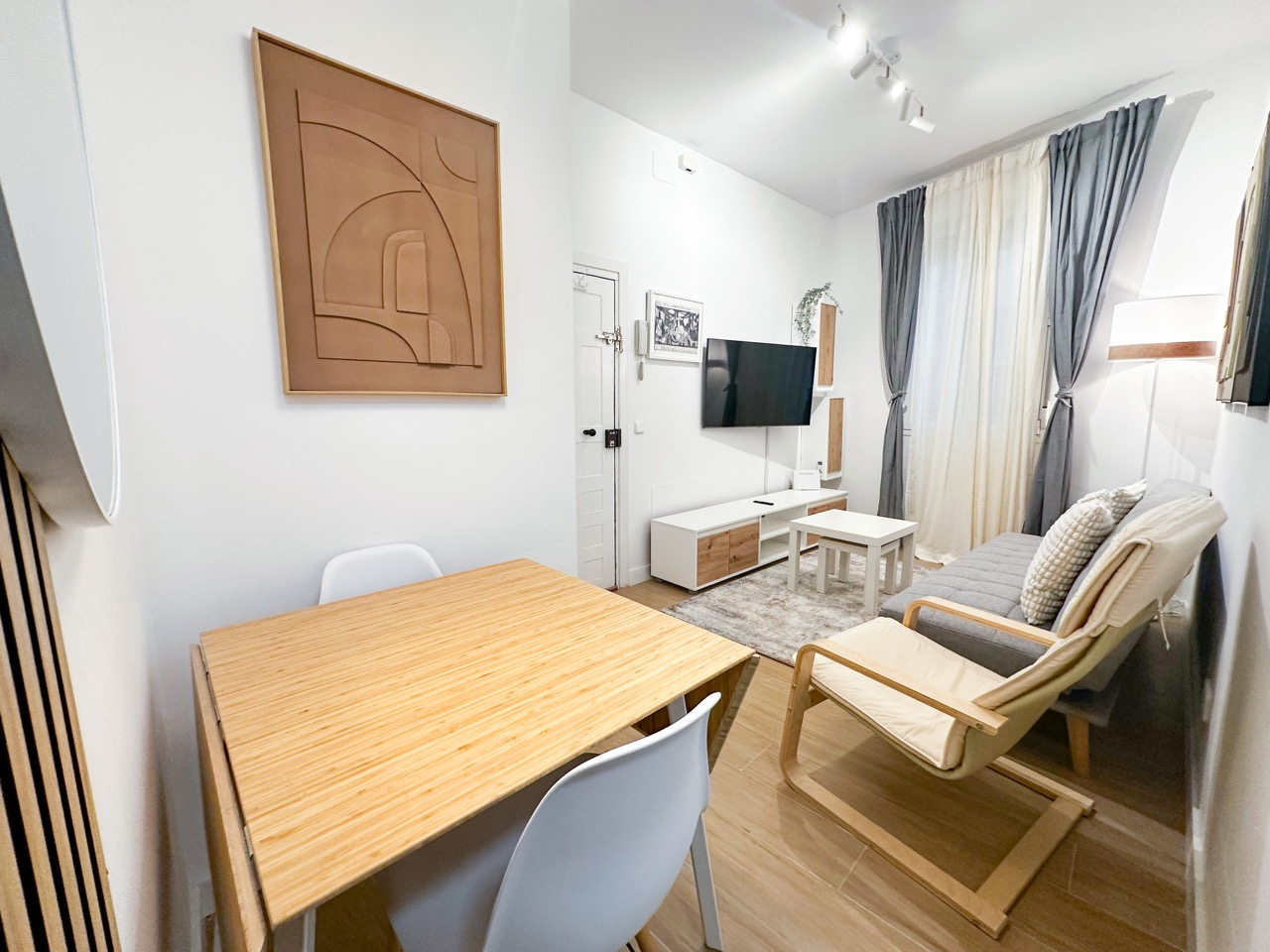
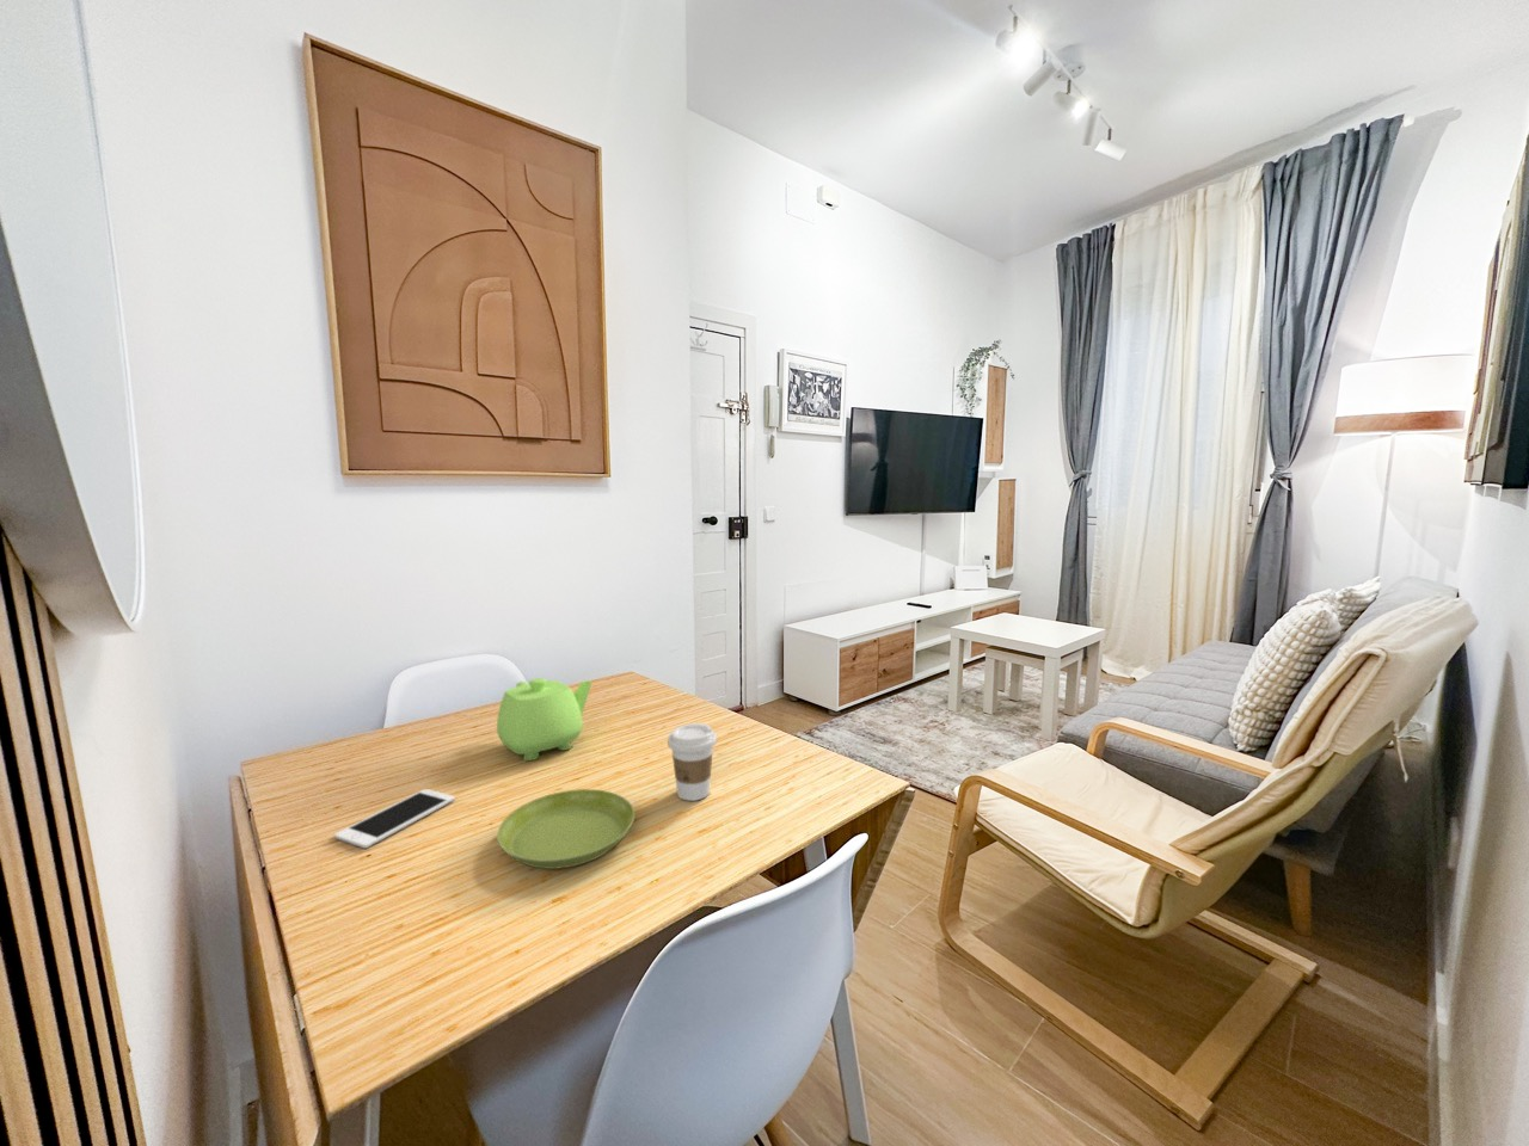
+ cell phone [333,787,456,849]
+ saucer [496,787,636,870]
+ coffee cup [667,722,718,802]
+ teapot [496,677,592,762]
